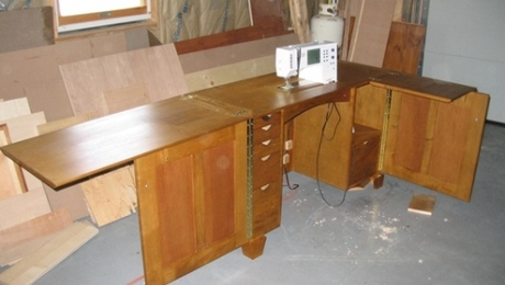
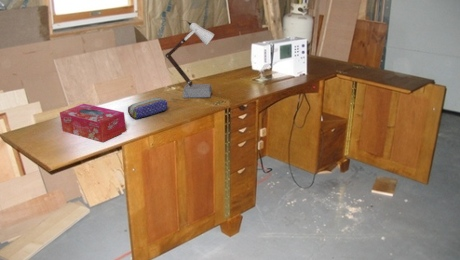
+ tissue box [59,103,127,143]
+ desk lamp [164,19,215,104]
+ pencil case [127,97,168,120]
